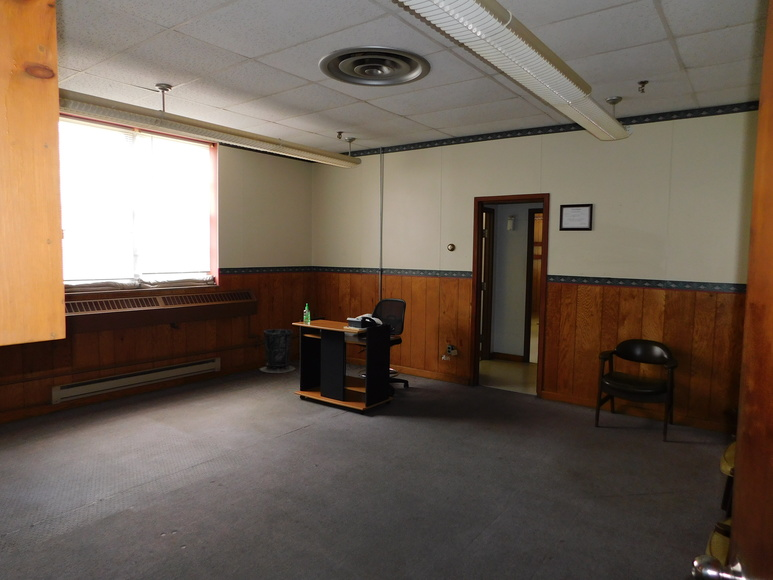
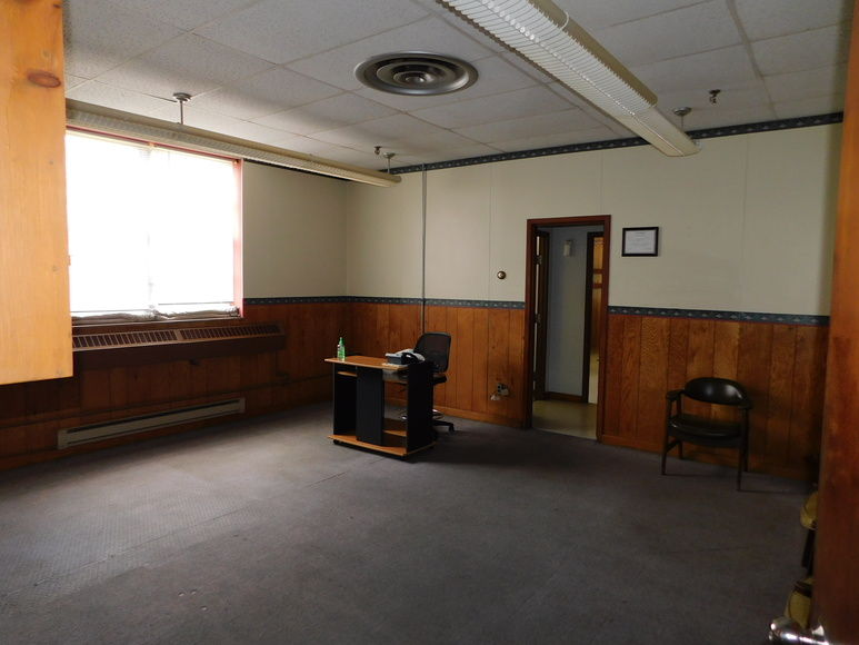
- trash can [259,328,296,374]
